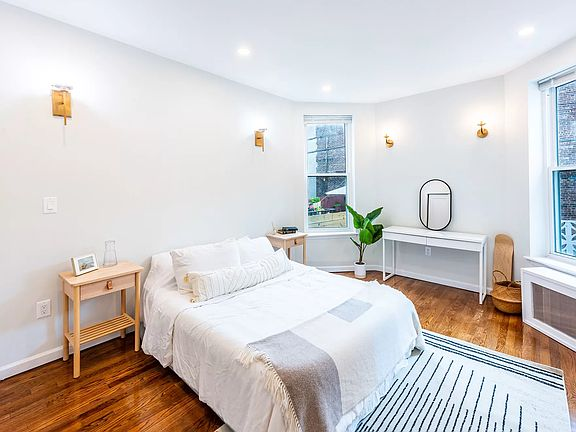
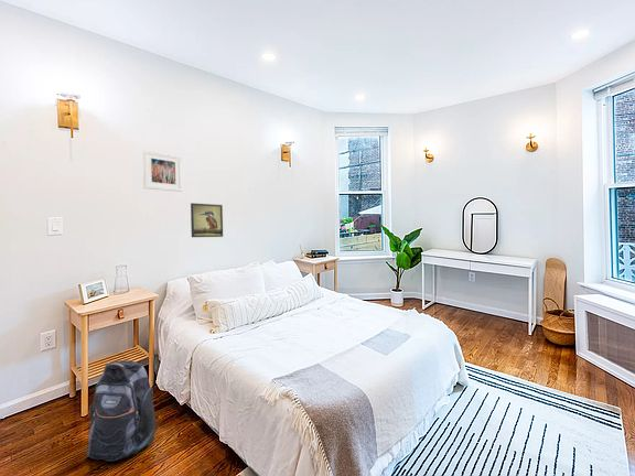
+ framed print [190,202,224,238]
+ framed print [142,149,184,193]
+ backpack [85,359,157,463]
